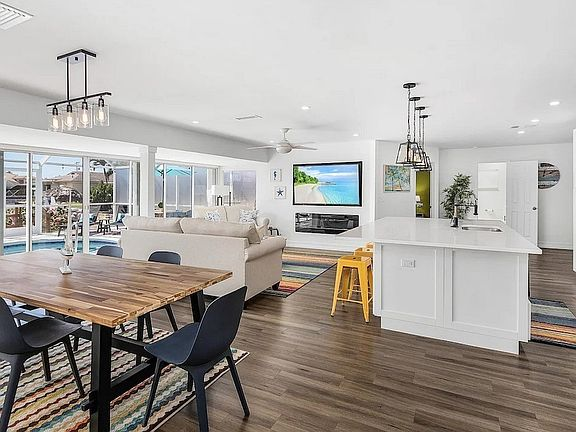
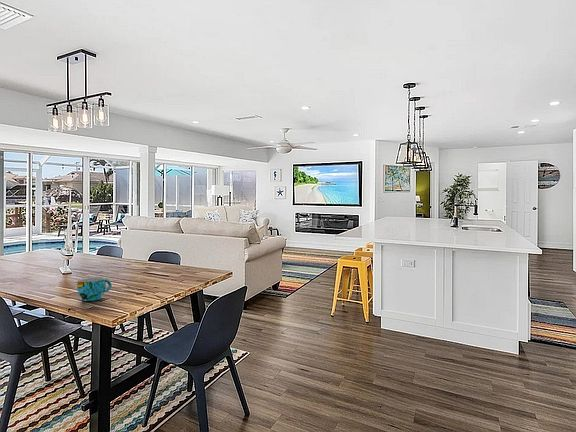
+ cup [76,276,113,302]
